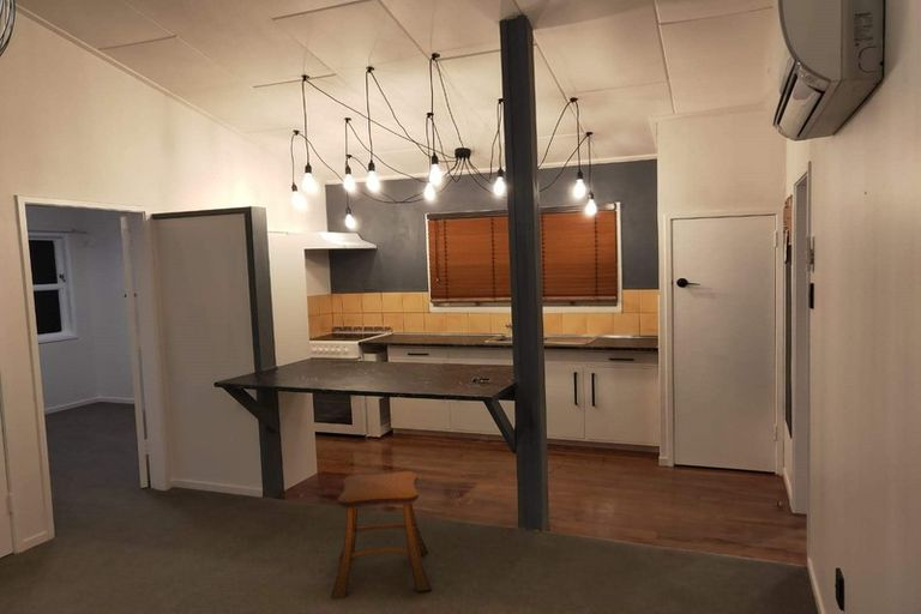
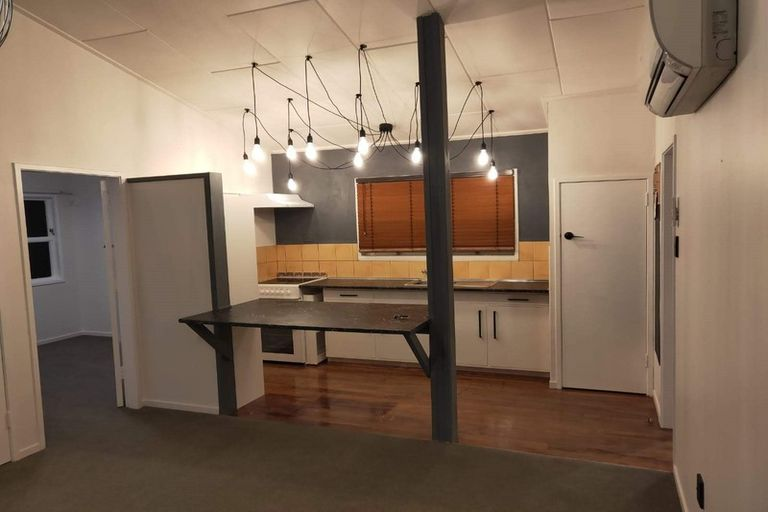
- stool [330,470,433,600]
